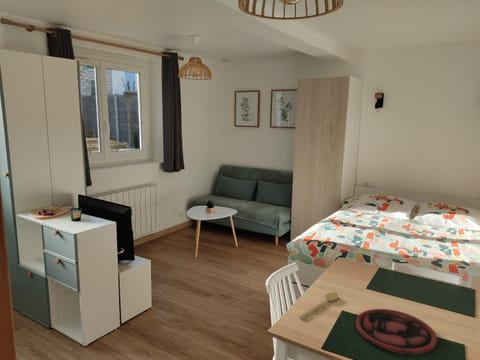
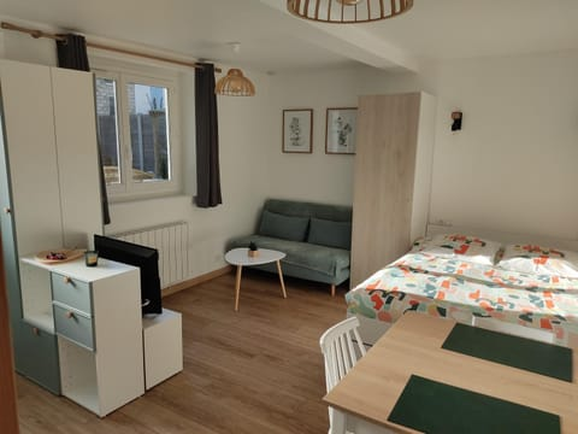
- spoon [299,291,339,319]
- plate [355,308,438,355]
